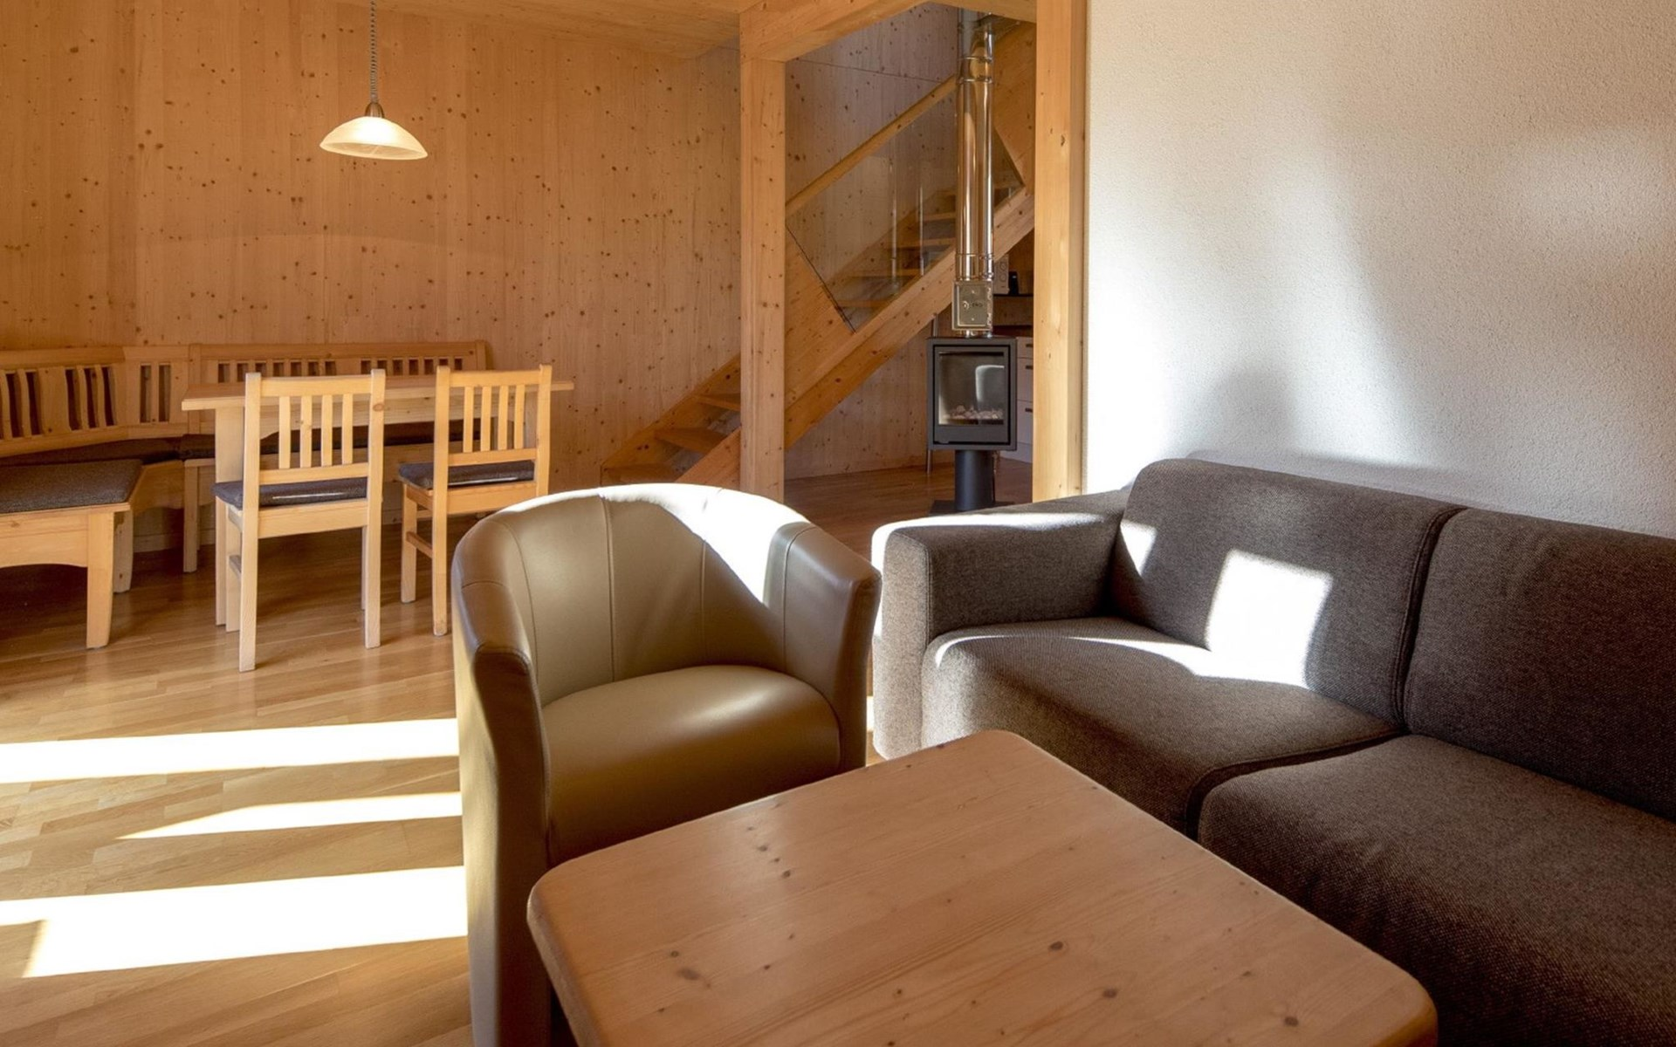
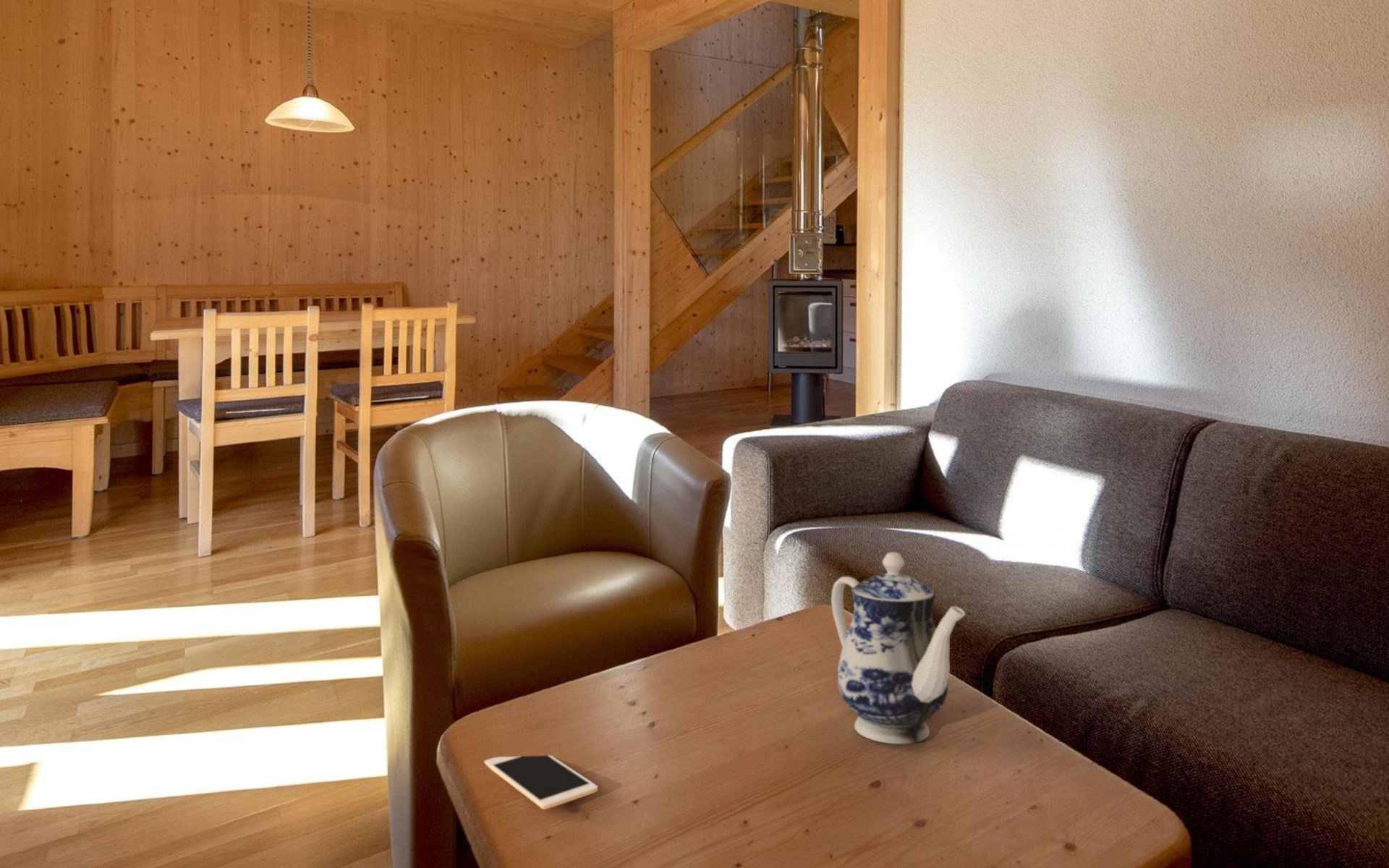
+ cell phone [483,754,598,810]
+ teapot [831,551,966,744]
